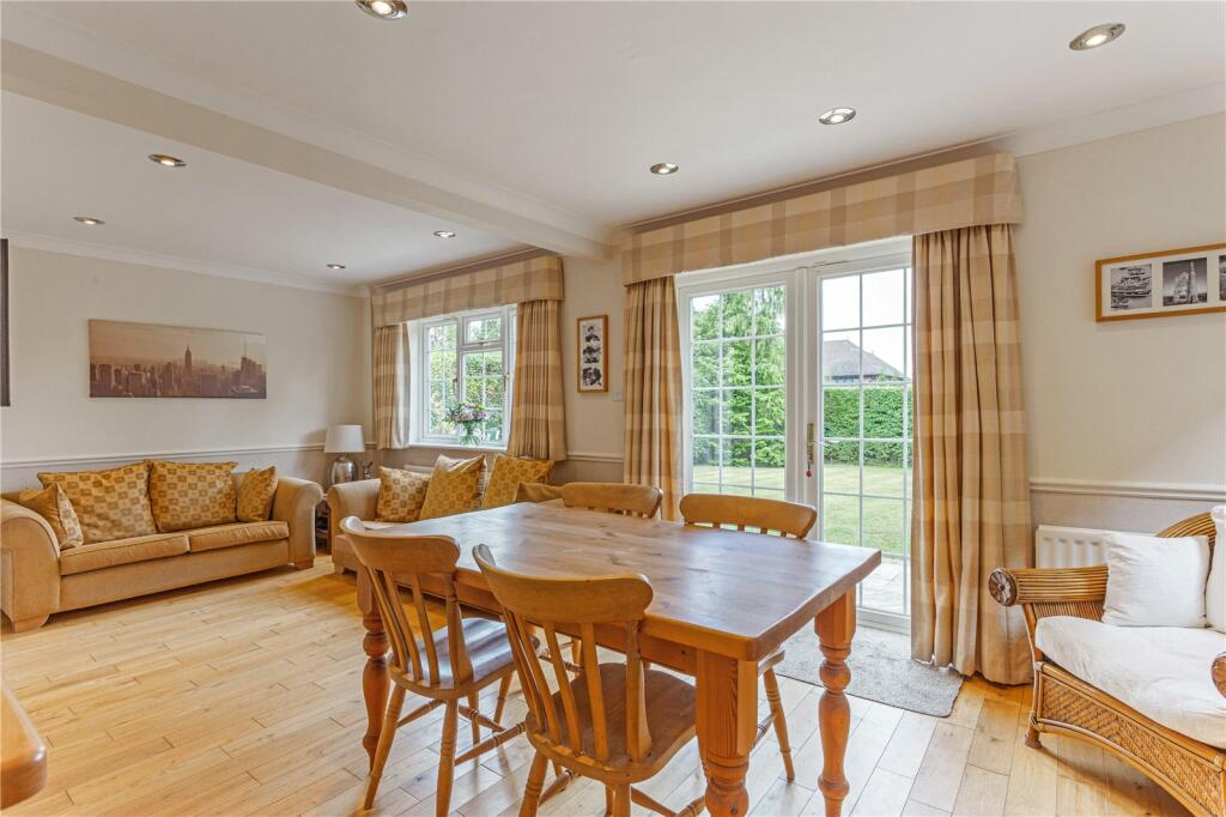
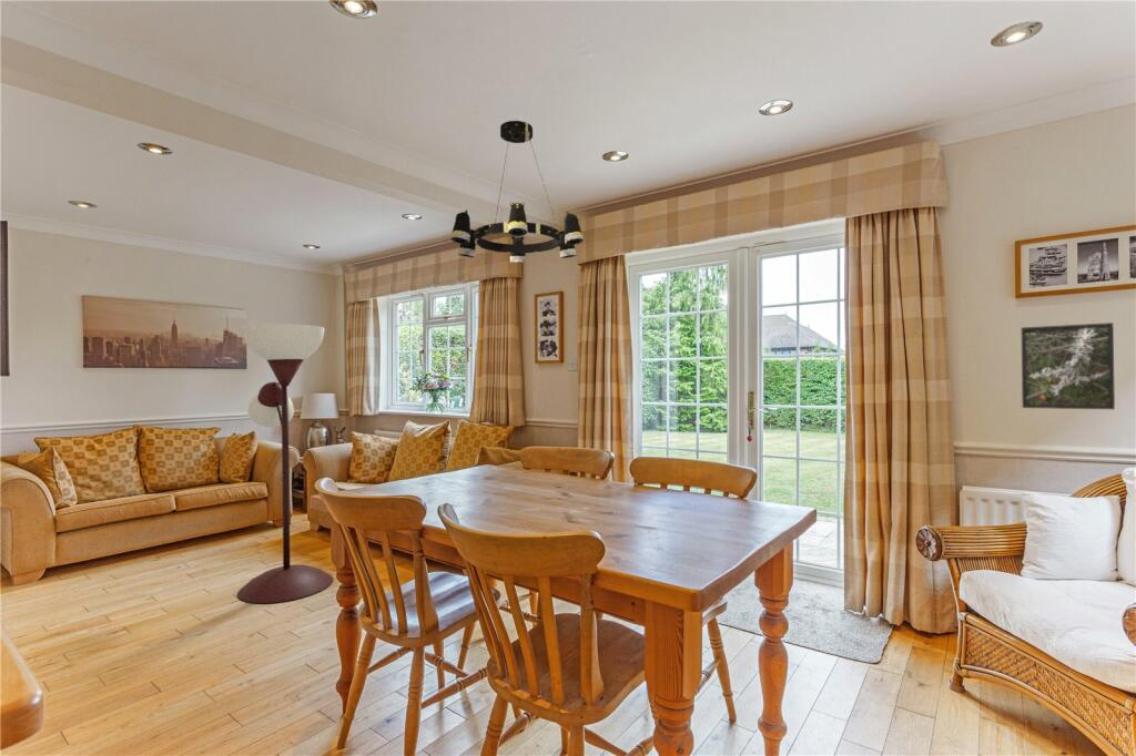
+ floor lamp [236,323,334,604]
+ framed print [1020,321,1116,410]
+ chandelier [449,120,585,264]
